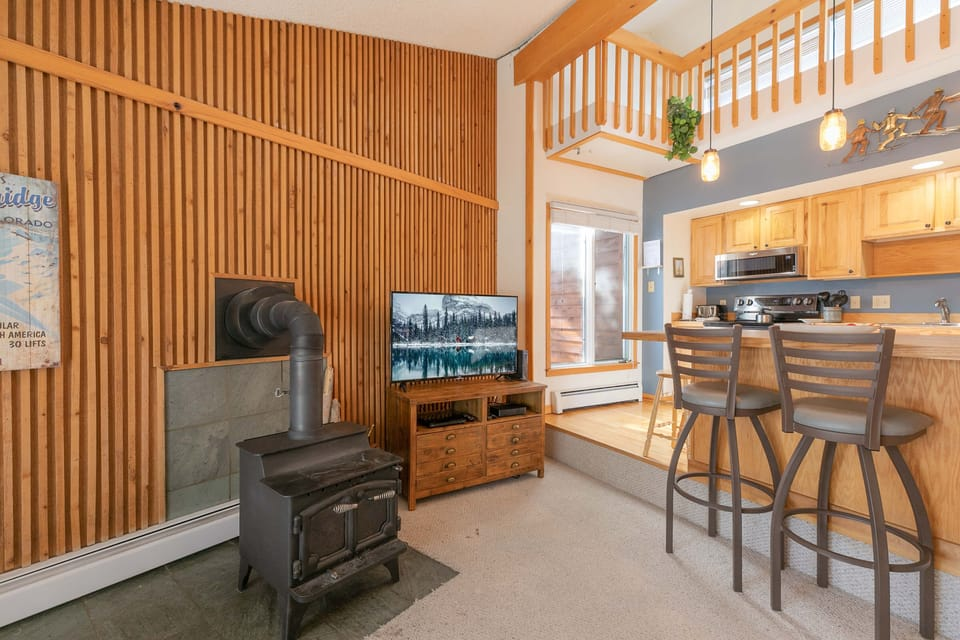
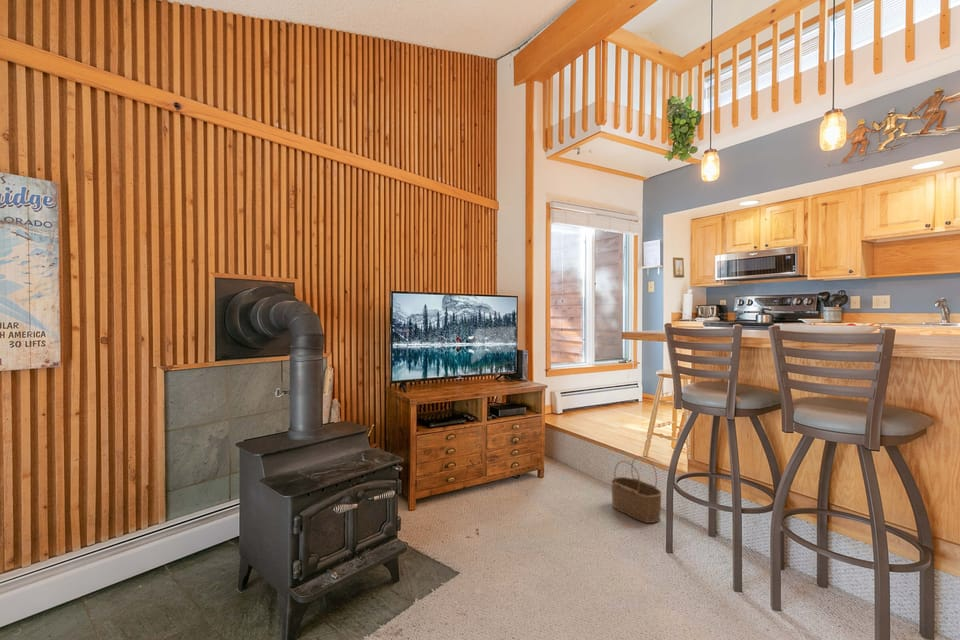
+ wicker basket [610,455,663,524]
